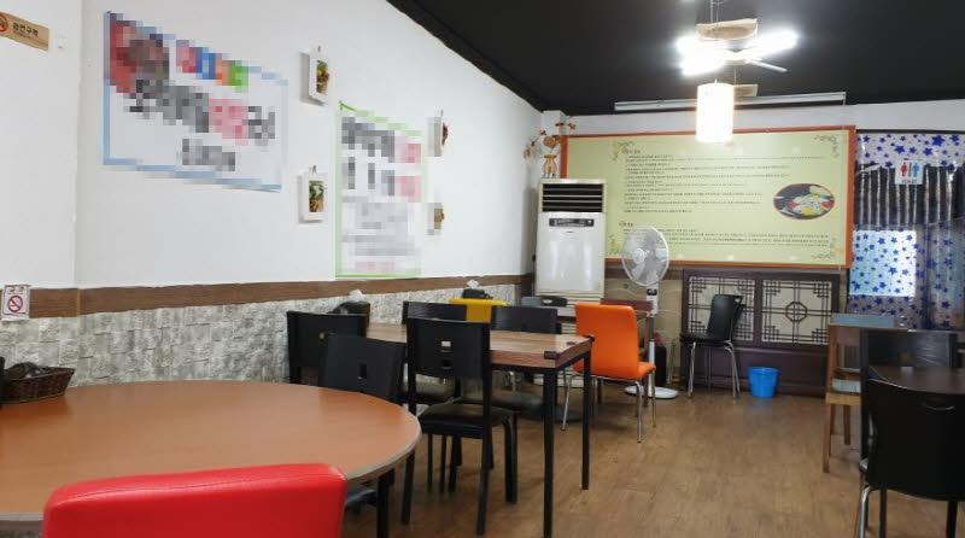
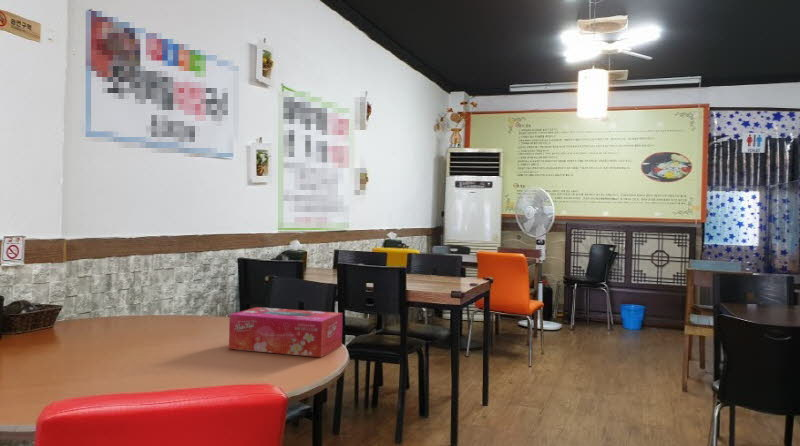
+ tissue box [228,306,344,358]
